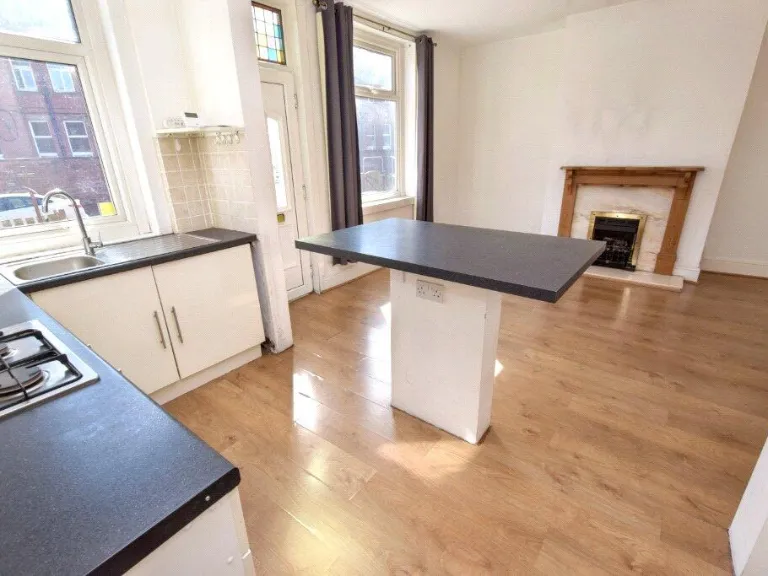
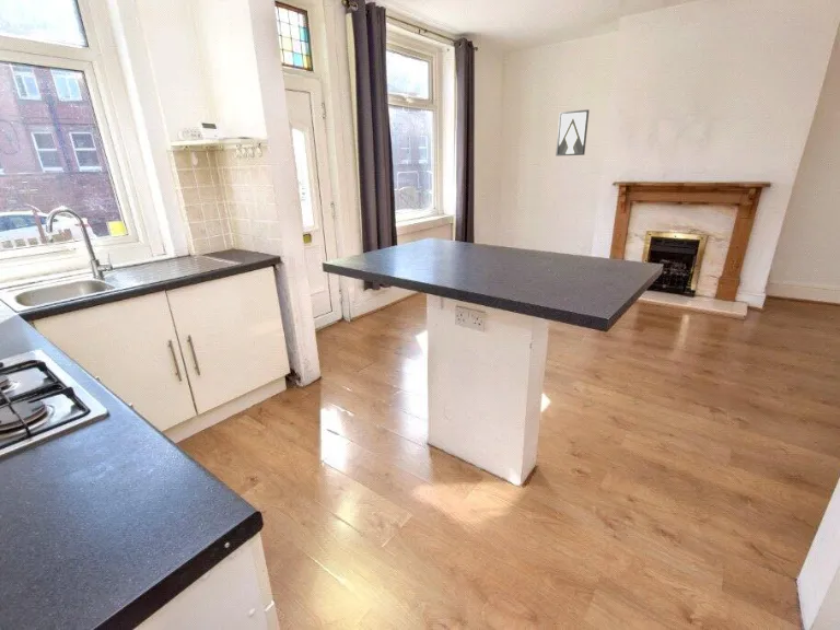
+ wall art [555,108,591,158]
